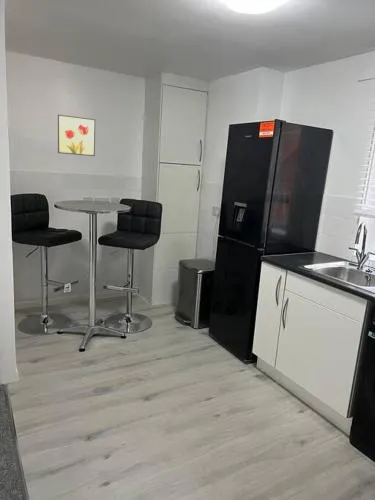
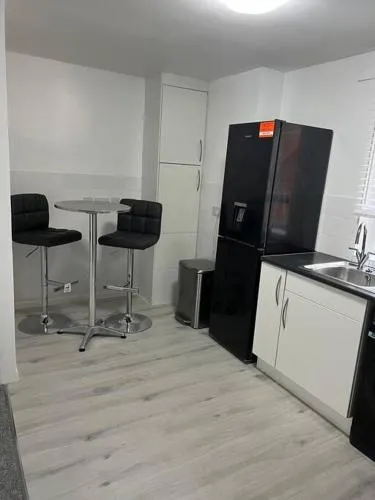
- wall art [57,114,96,157]
